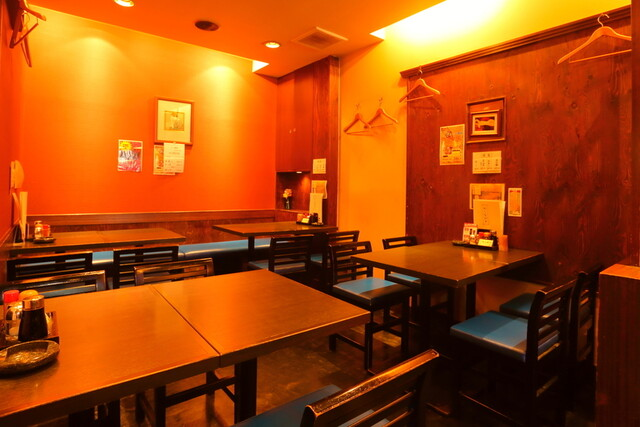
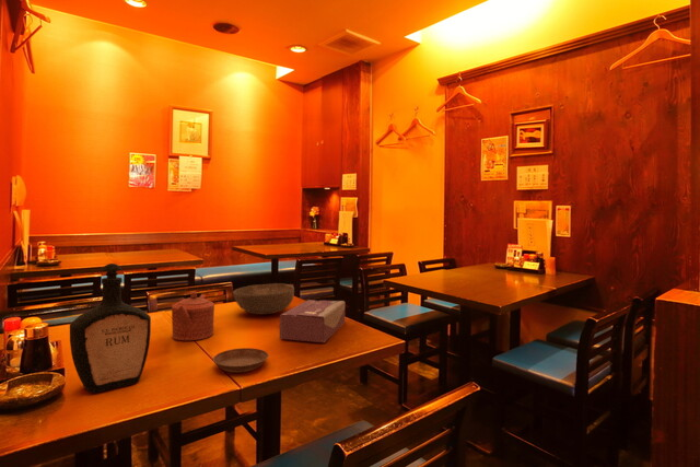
+ tissue box [278,299,346,343]
+ teapot [171,290,215,341]
+ bottle [69,262,152,394]
+ saucer [212,347,269,374]
+ bowl [232,282,295,315]
